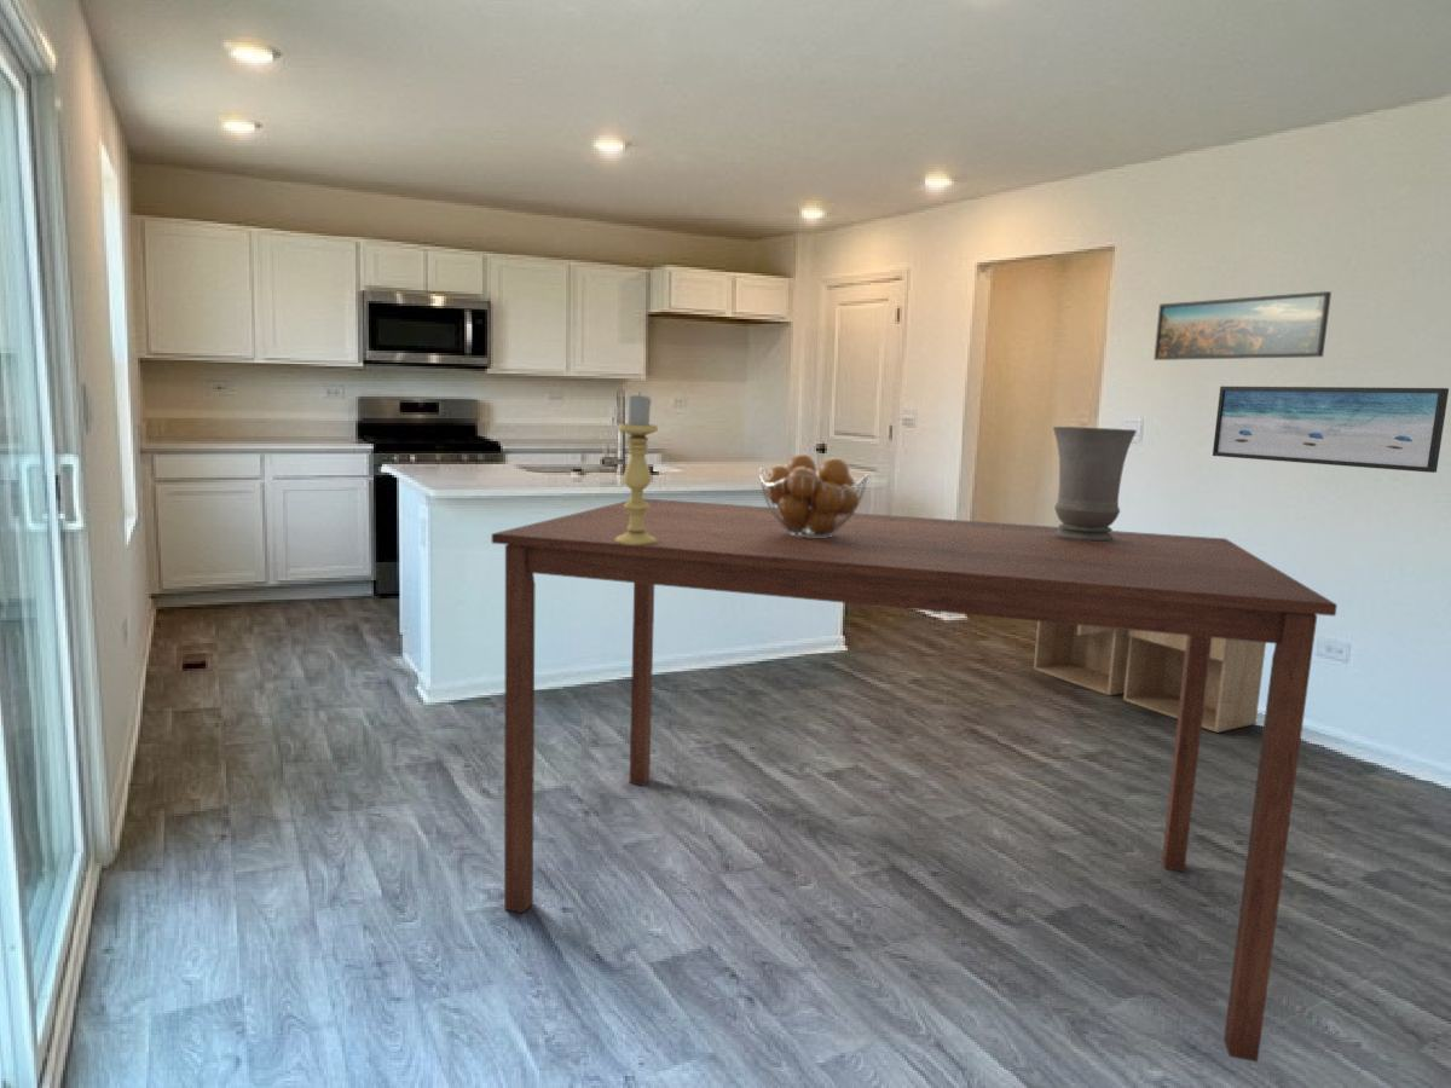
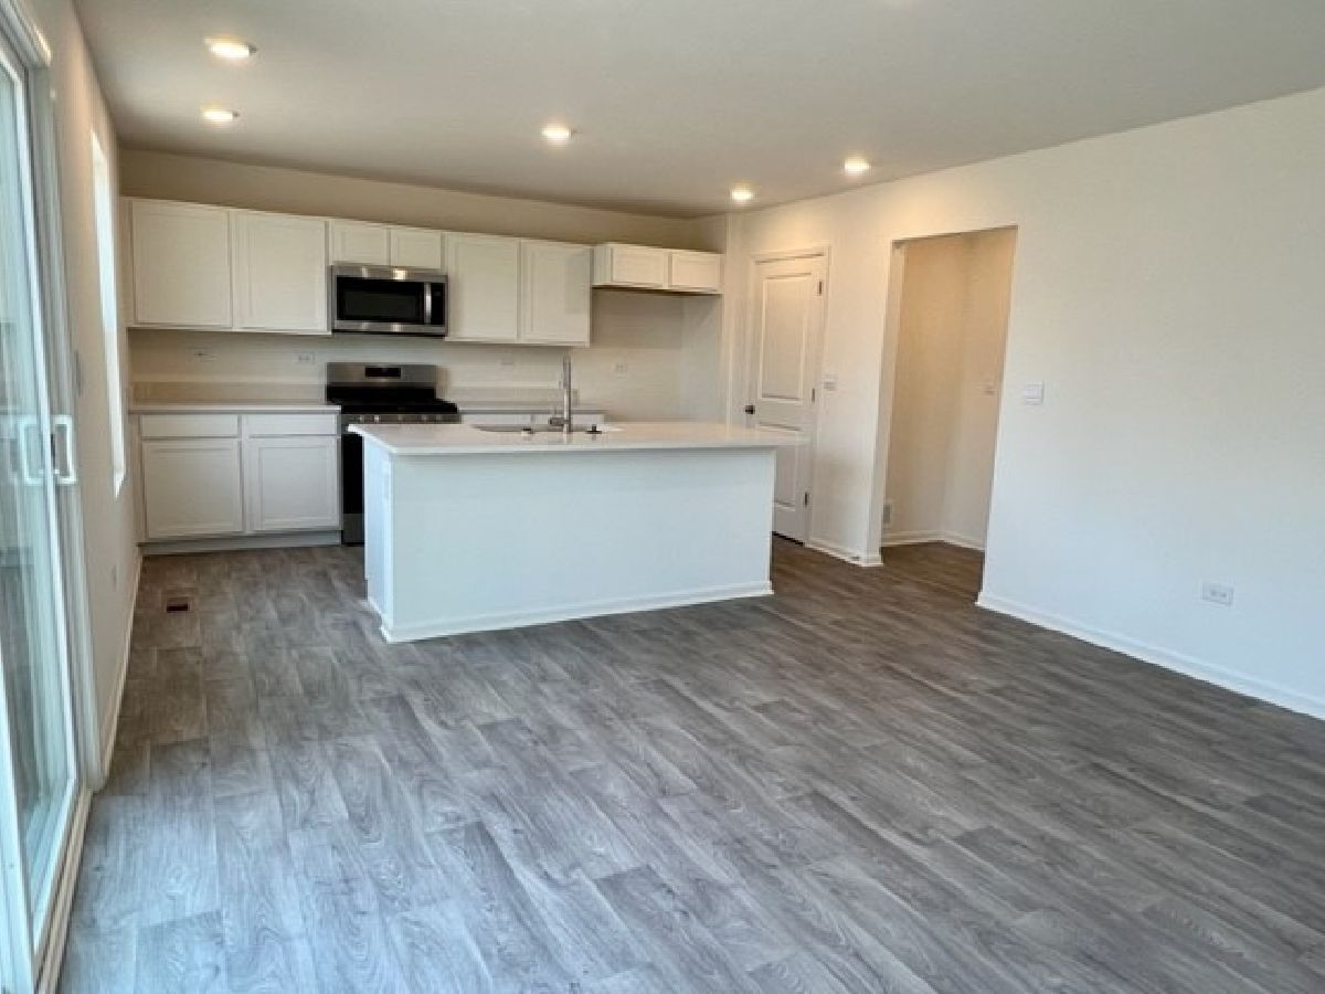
- fruit basket [758,453,869,538]
- wall art [1212,386,1450,474]
- candle holder [615,392,659,545]
- vase [1052,426,1138,542]
- dining table [491,497,1339,1063]
- storage cabinet [1033,621,1267,734]
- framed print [1152,290,1333,361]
